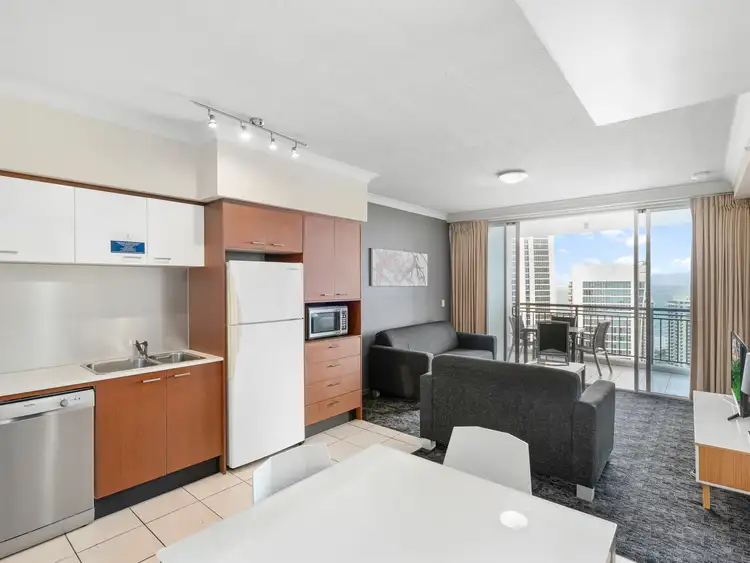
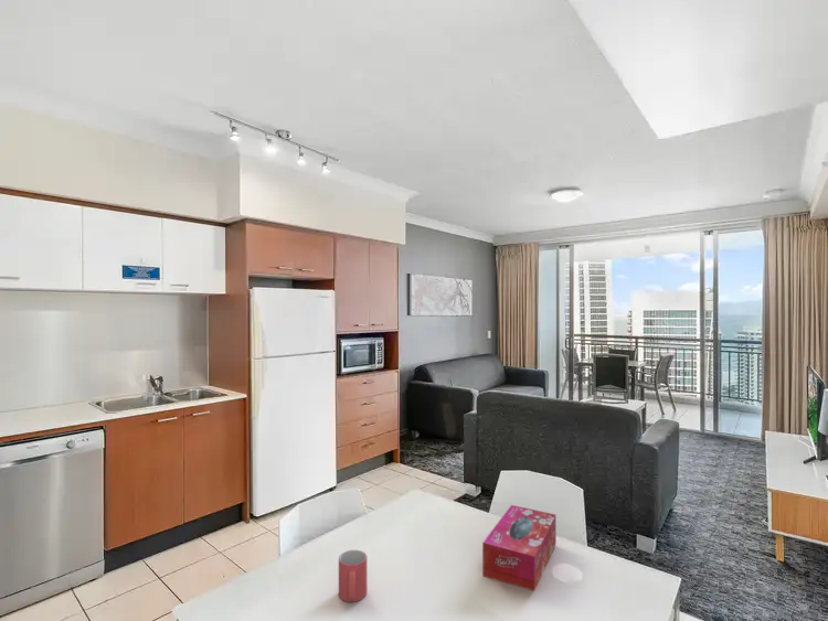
+ tissue box [481,504,556,592]
+ mug [338,549,368,603]
